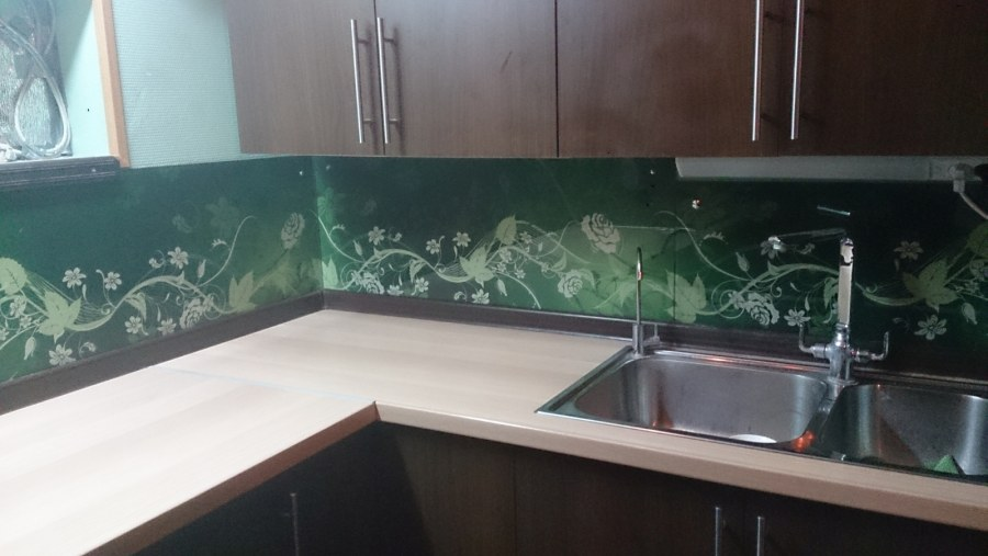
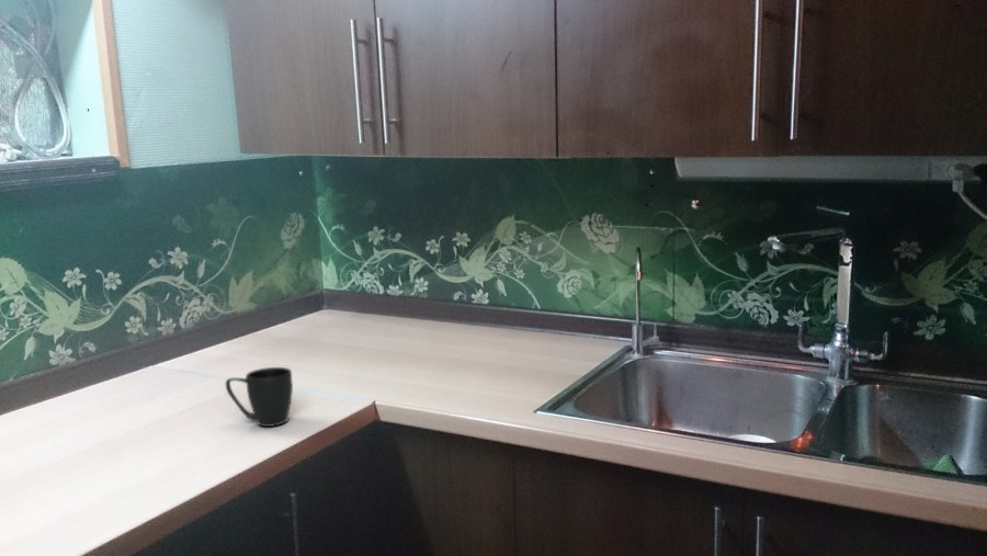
+ mug [225,366,294,428]
